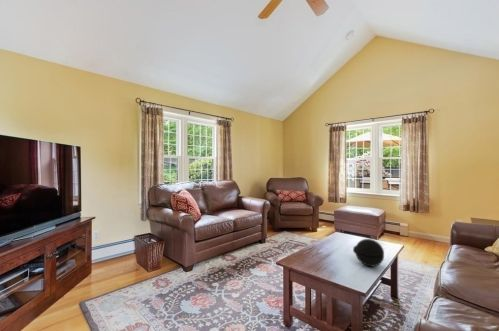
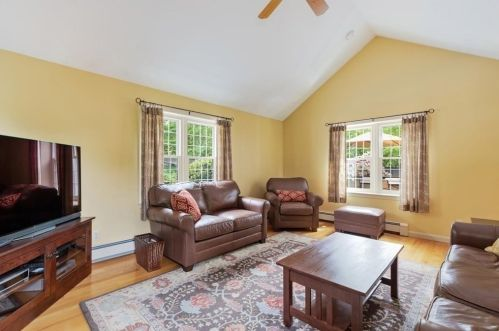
- decorative orb [352,238,385,268]
